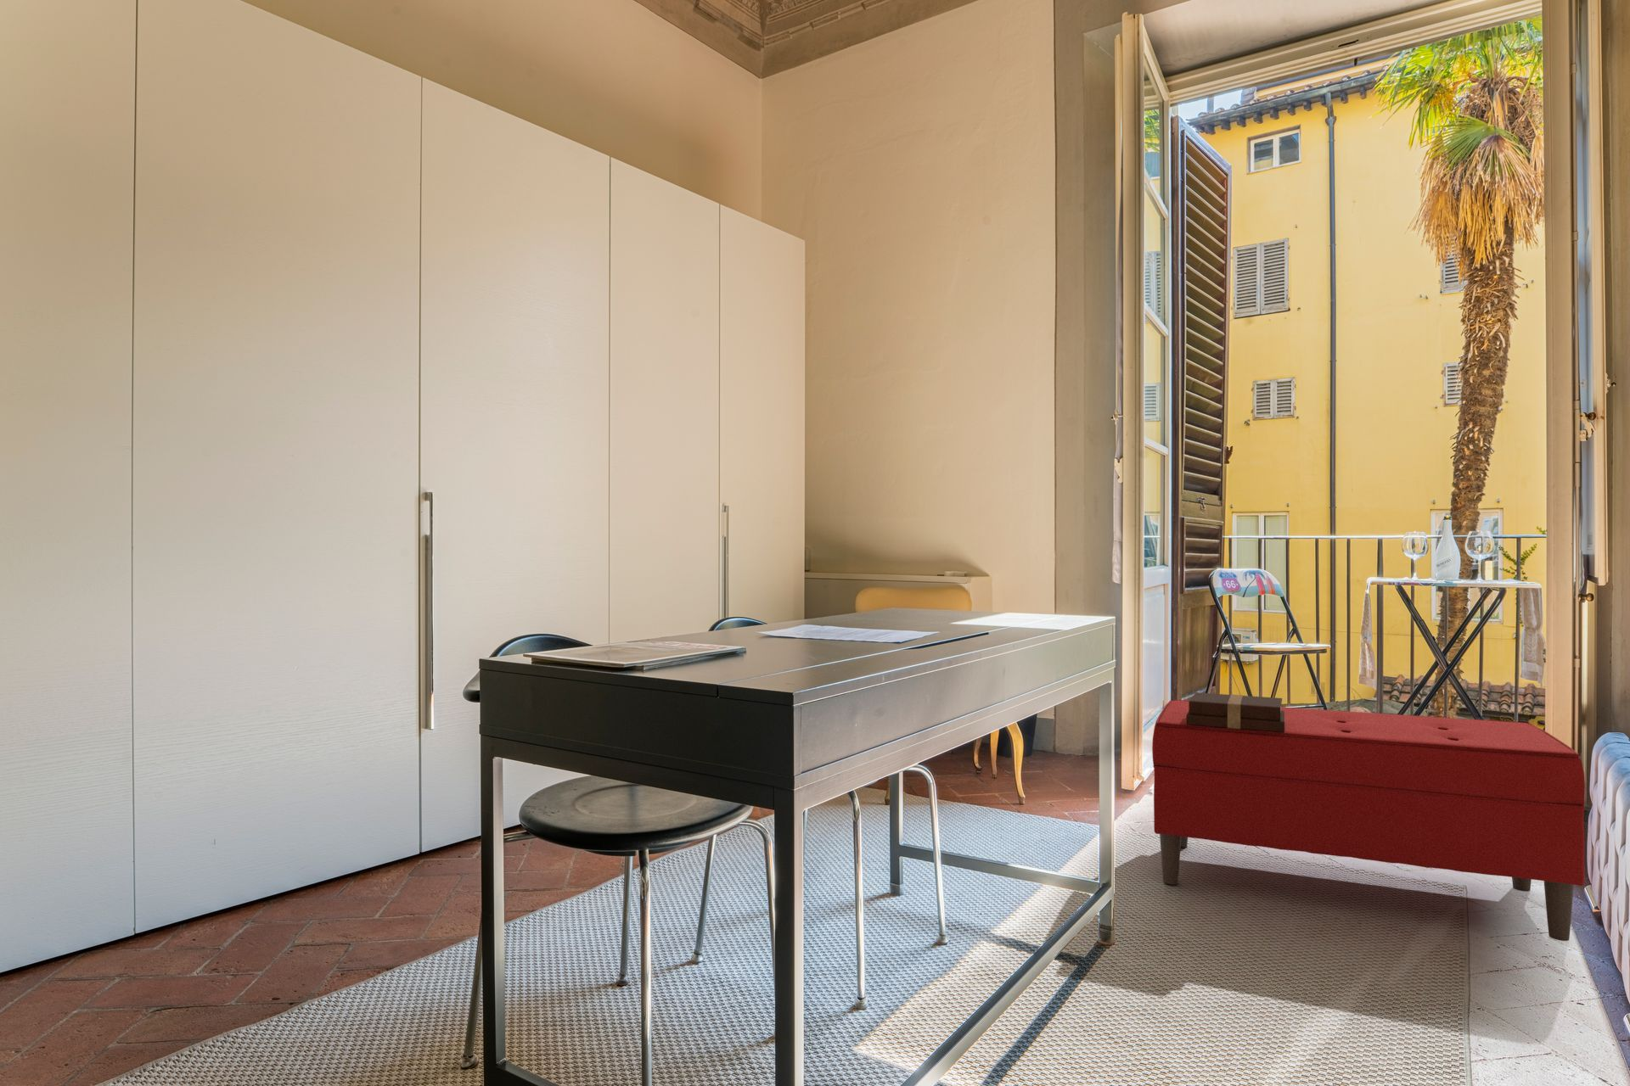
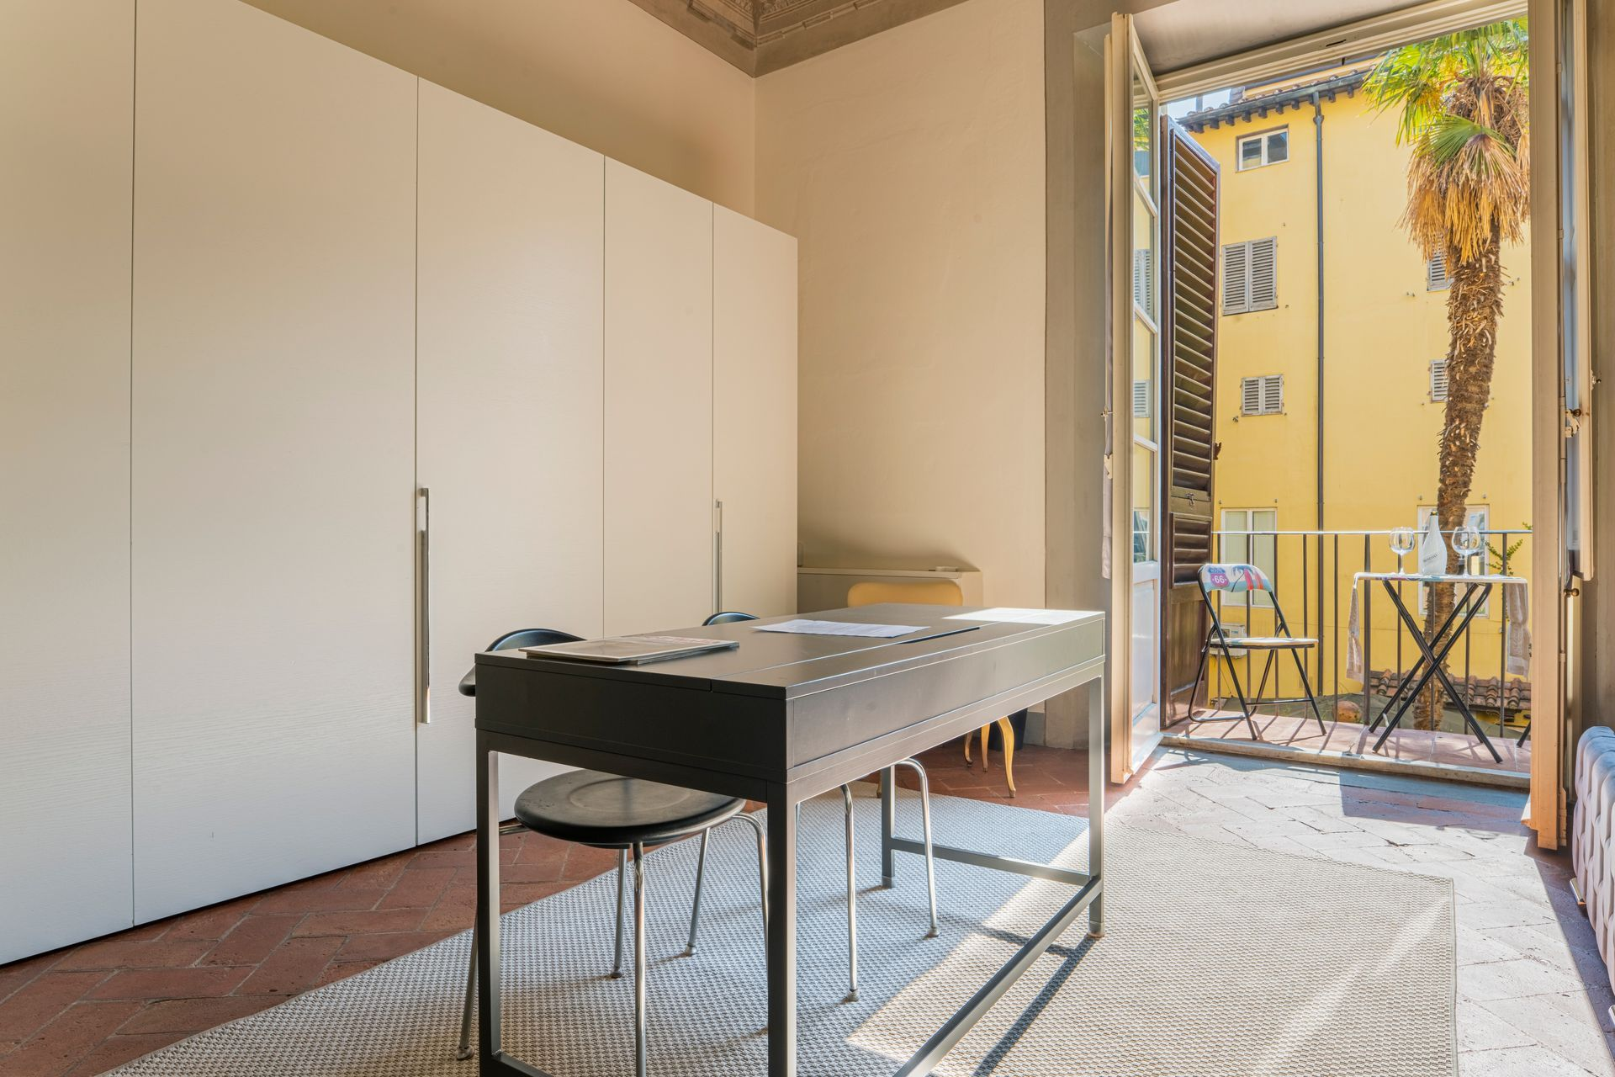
- book [1186,691,1284,732]
- bench [1151,699,1586,942]
